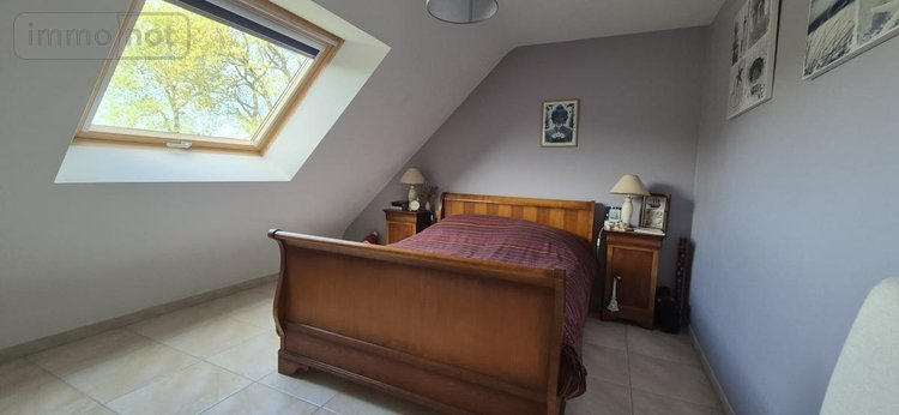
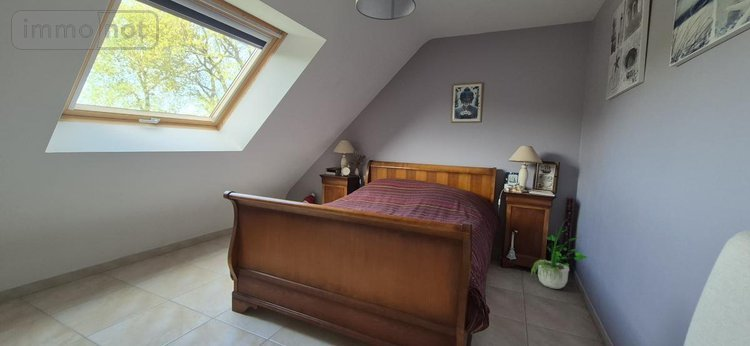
+ potted plant [529,221,590,290]
